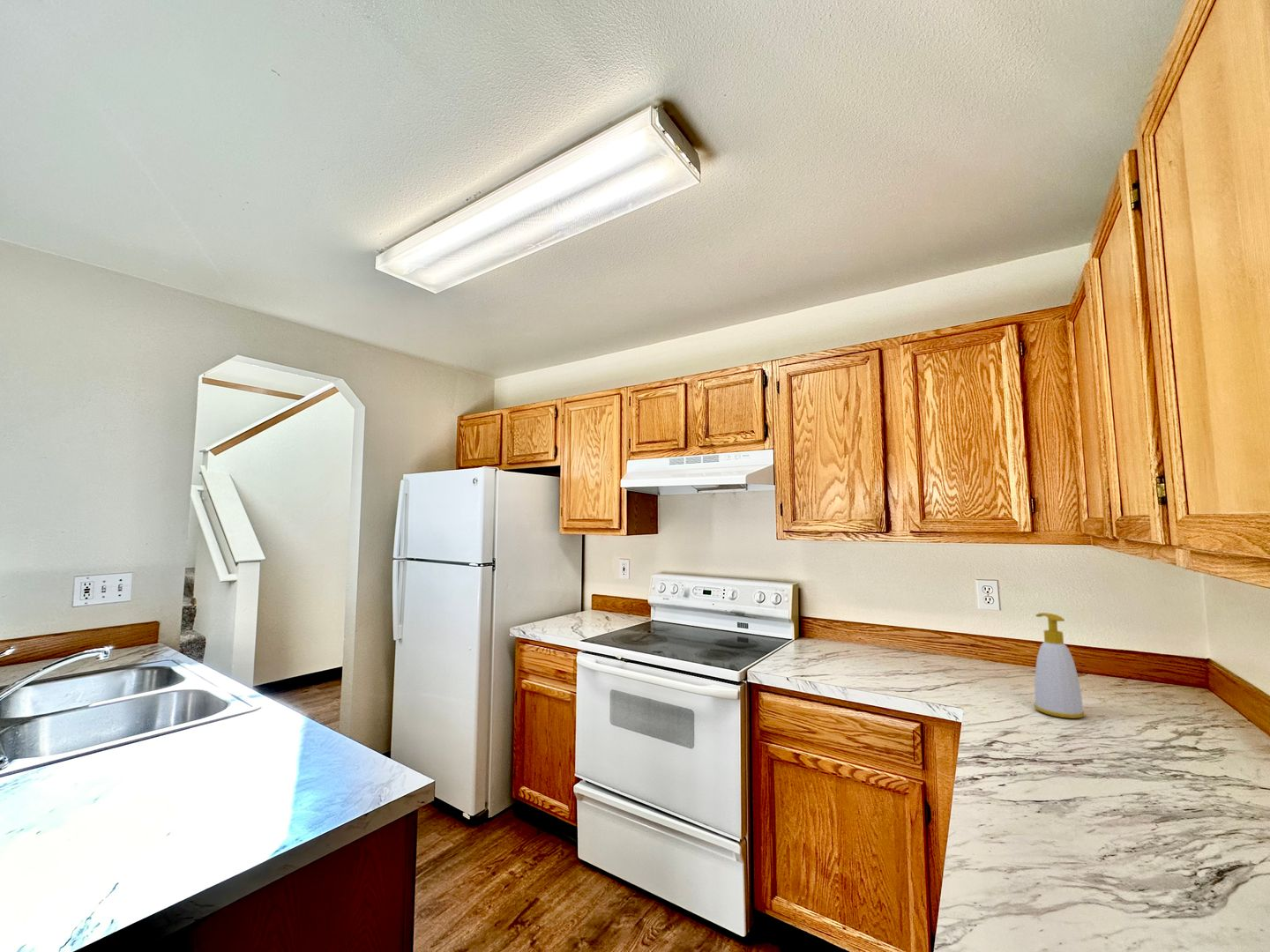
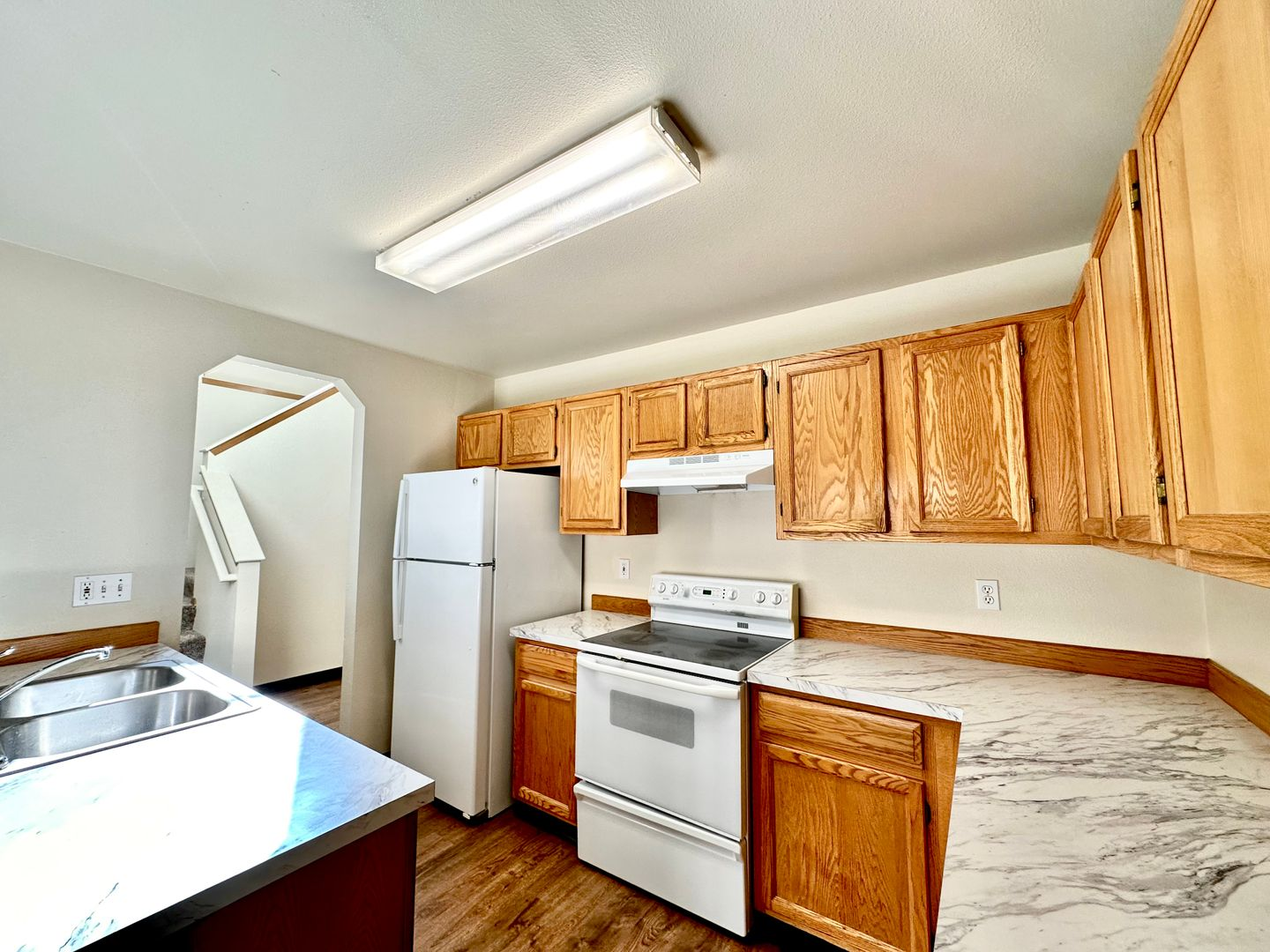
- soap bottle [1033,612,1086,719]
